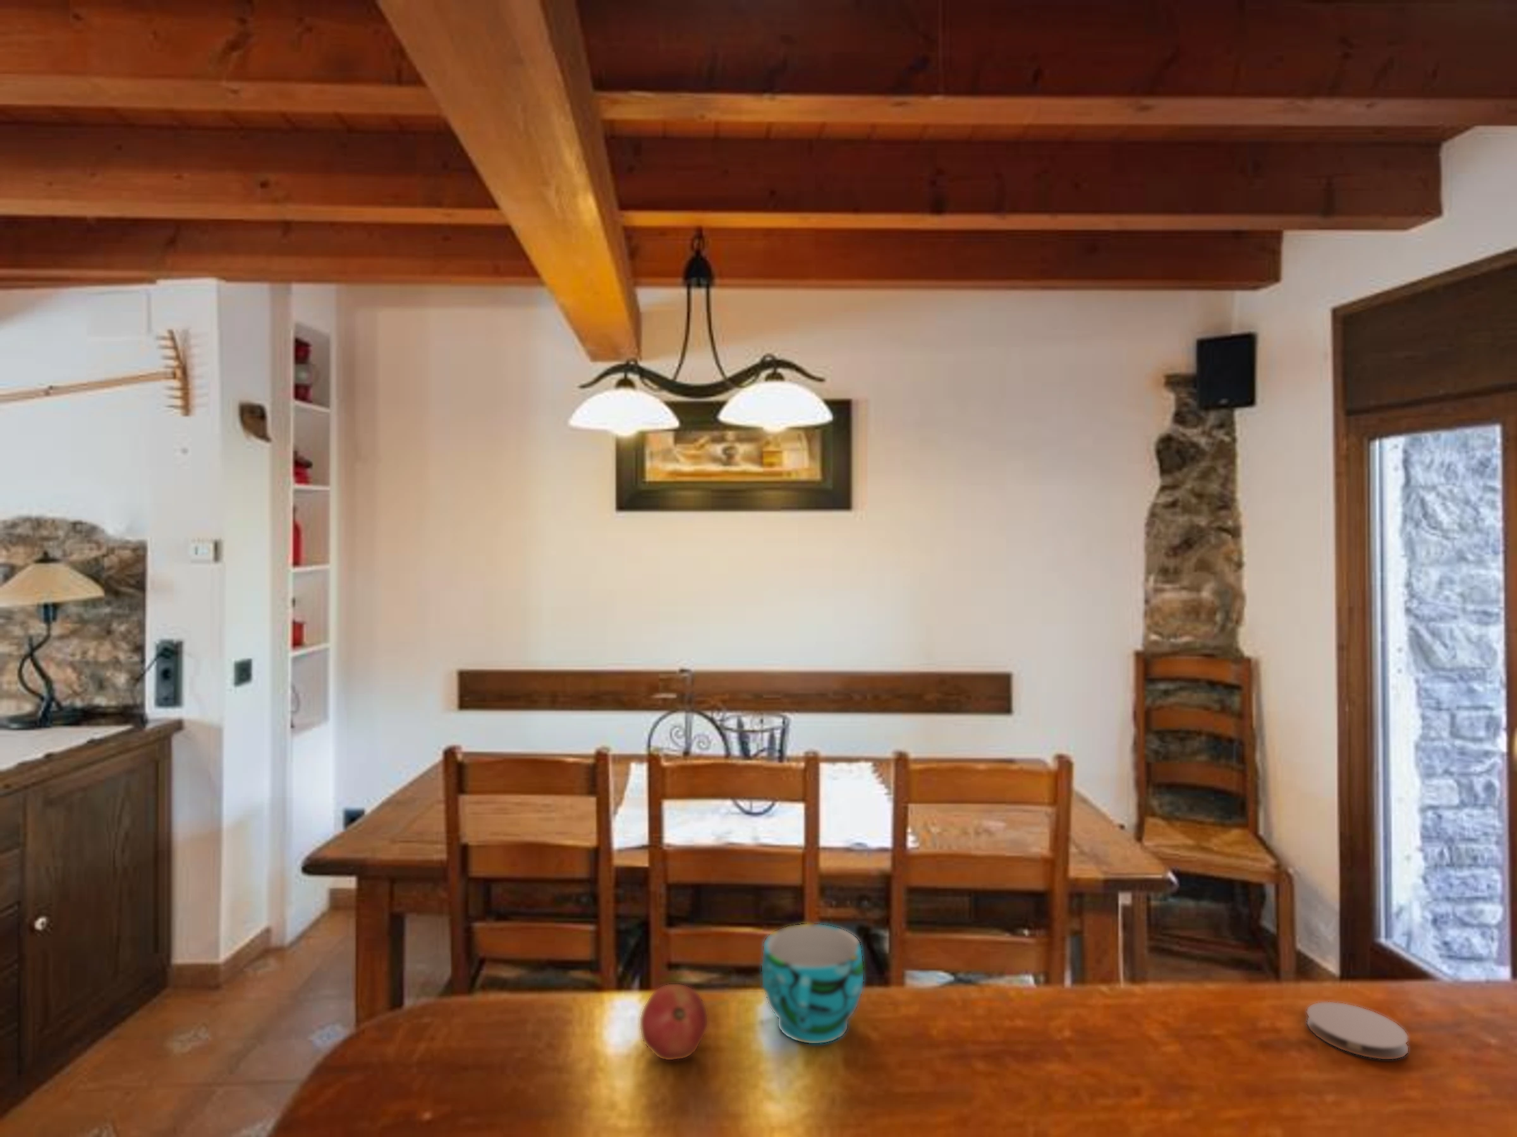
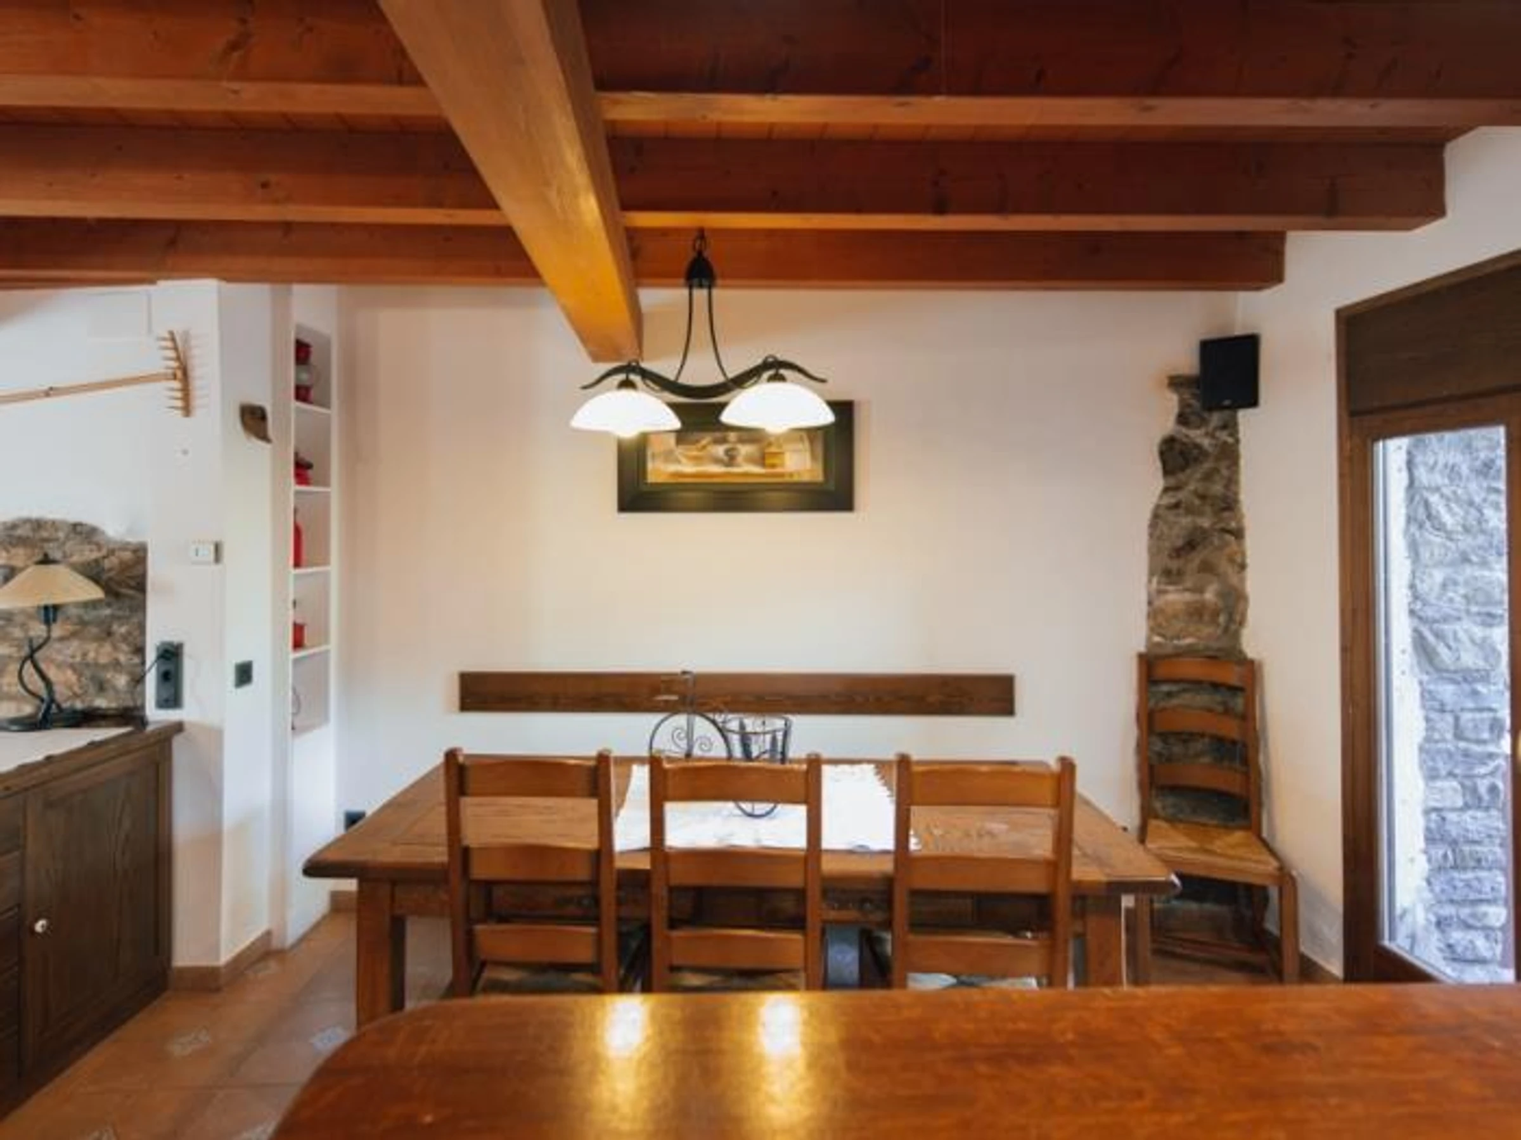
- fruit [640,983,708,1061]
- coaster [1306,1001,1409,1059]
- cup [761,923,864,1044]
